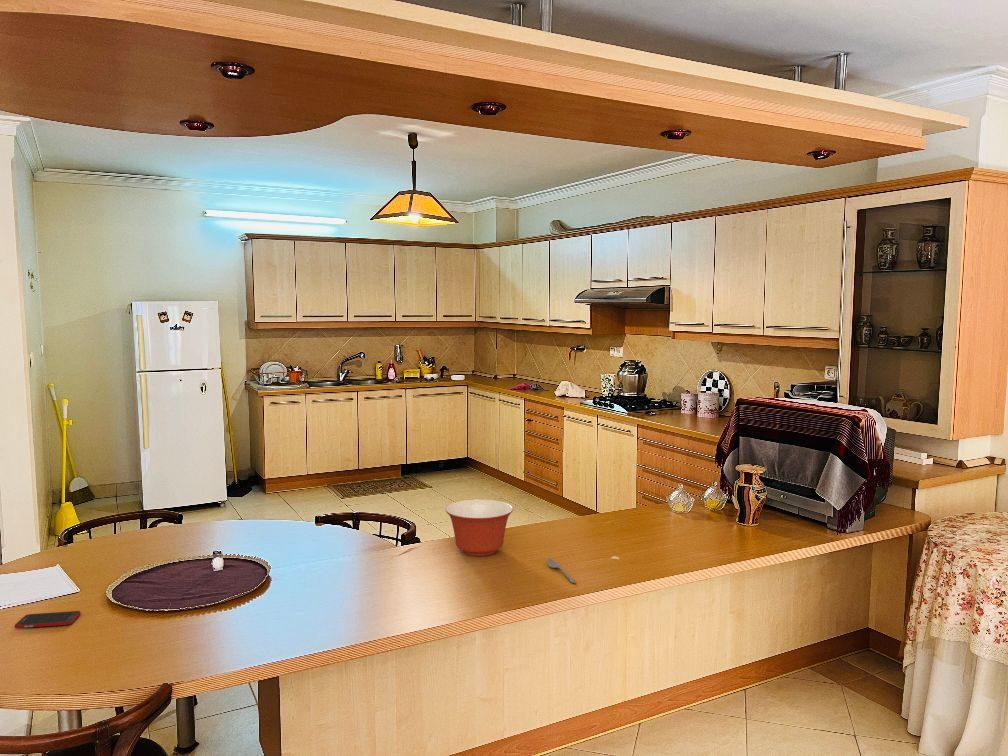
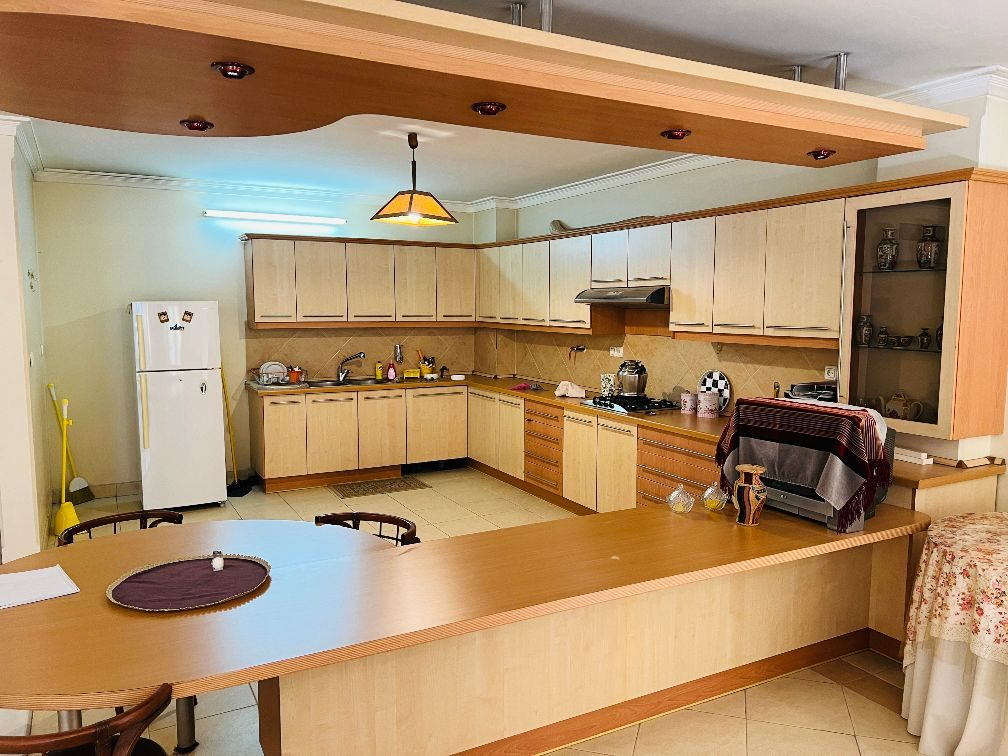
- mixing bowl [444,499,514,557]
- spoon [546,558,577,584]
- cell phone [14,610,82,629]
